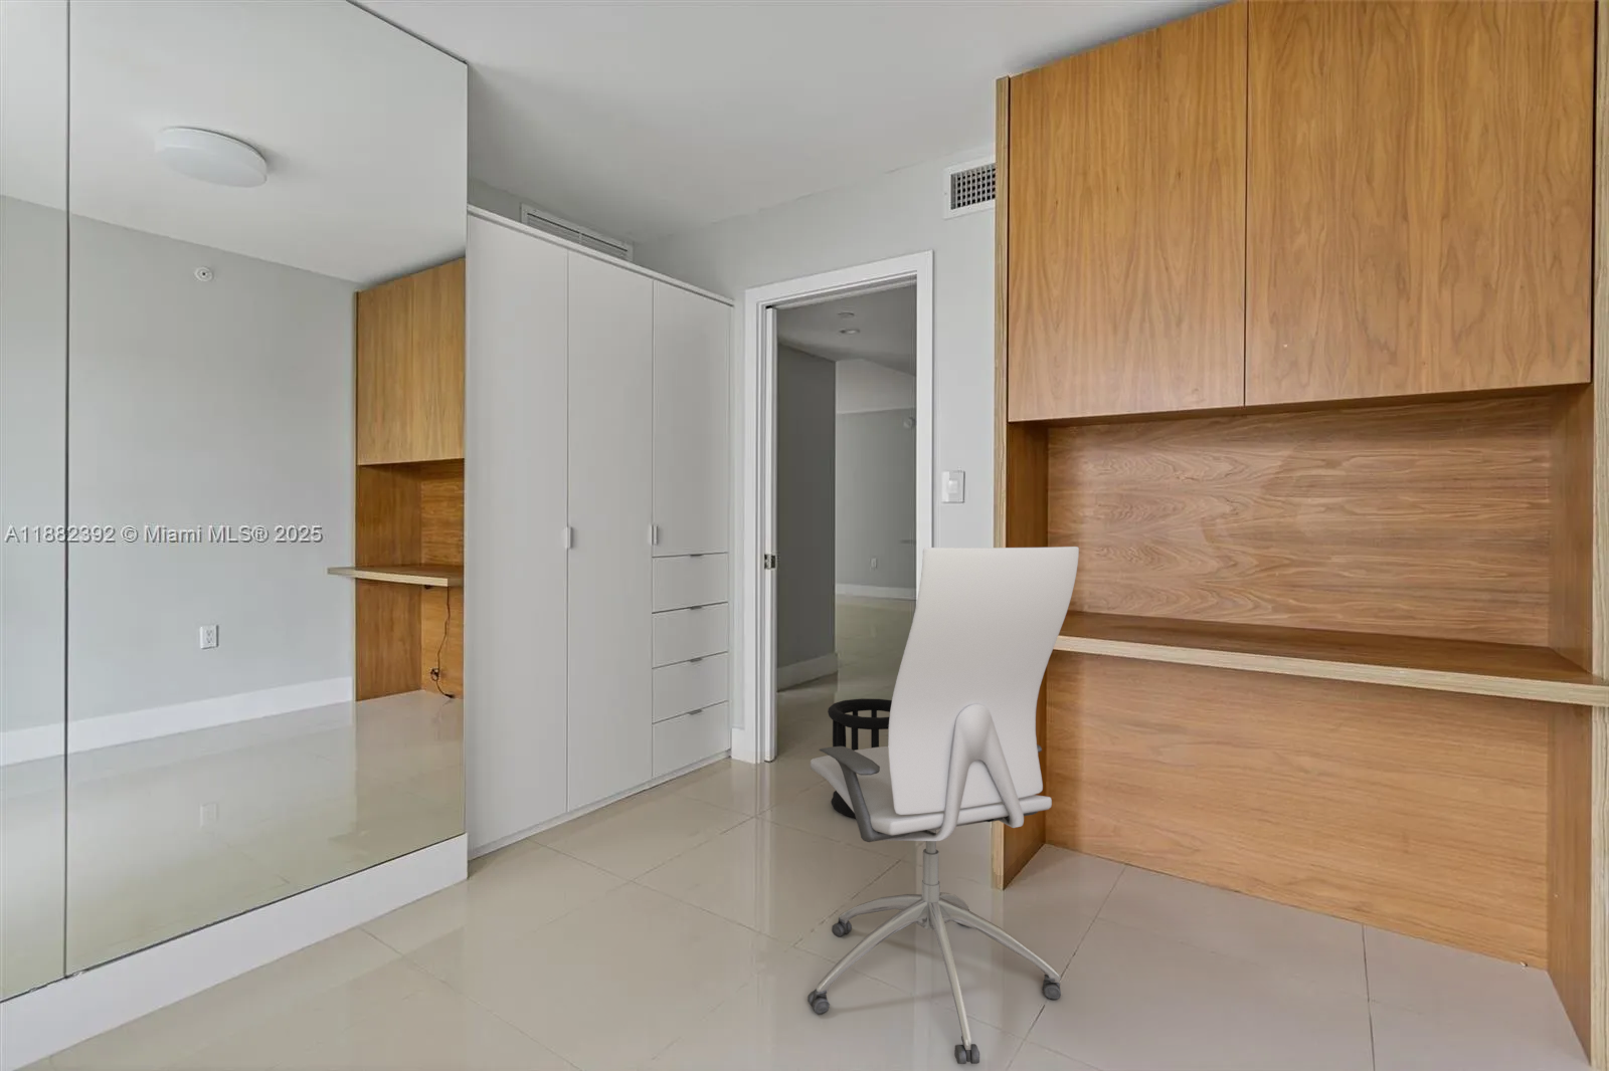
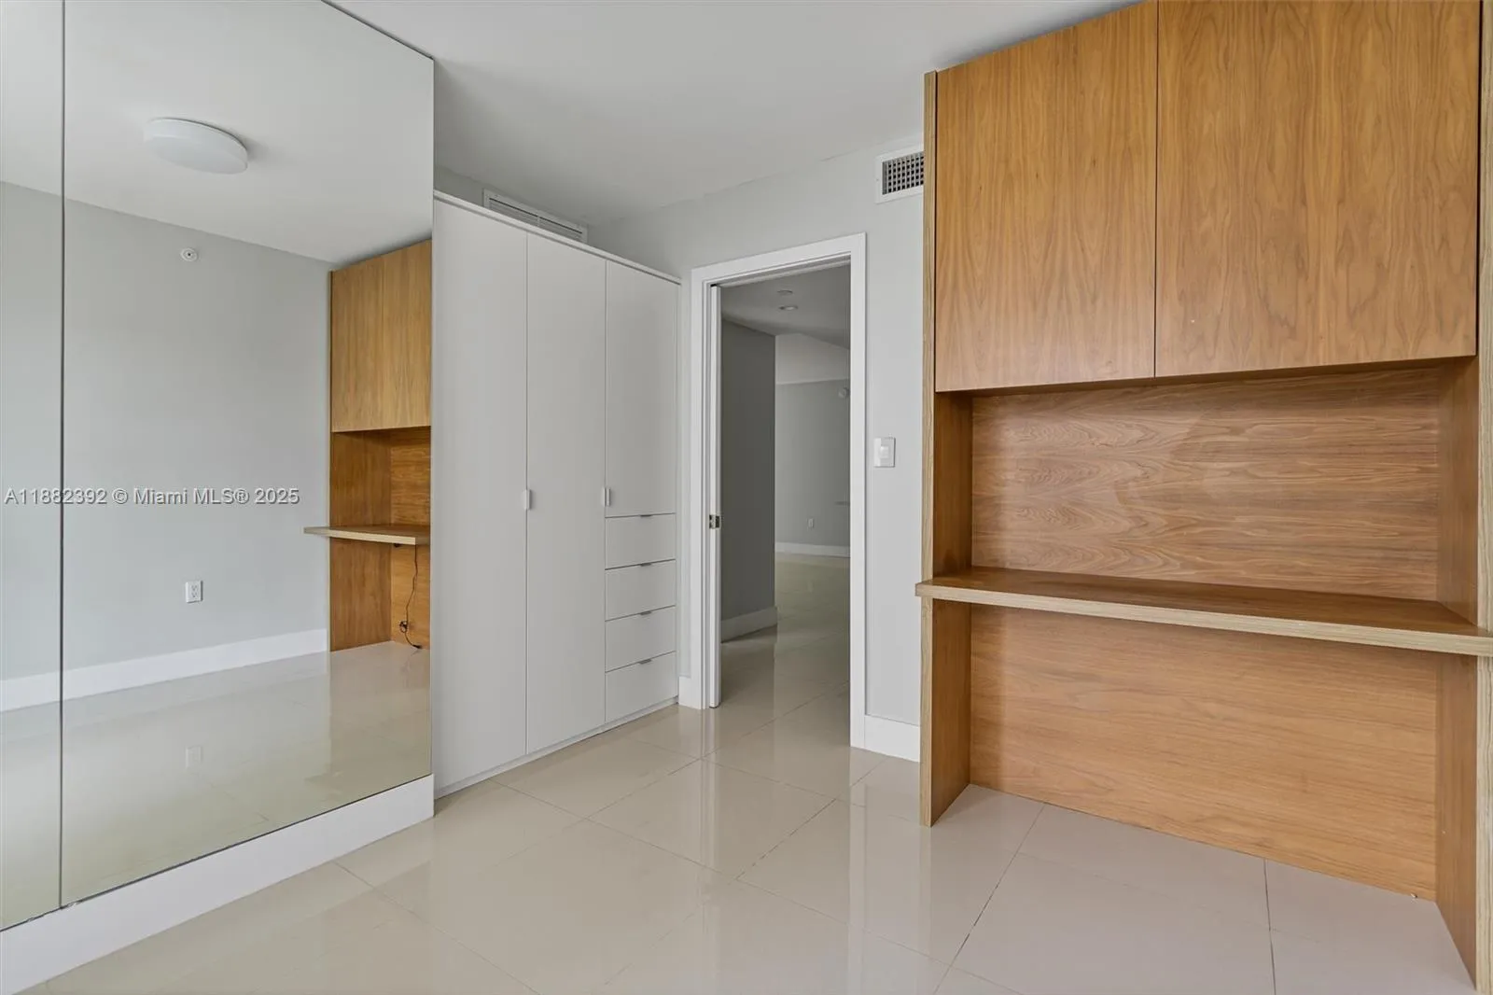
- office chair [806,545,1080,1065]
- wastebasket [827,697,892,819]
